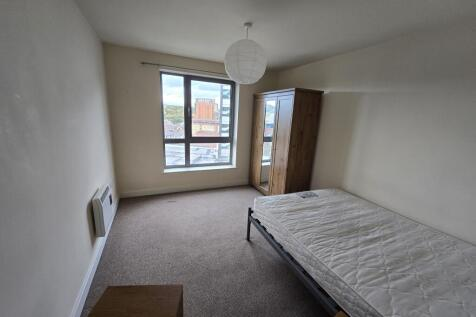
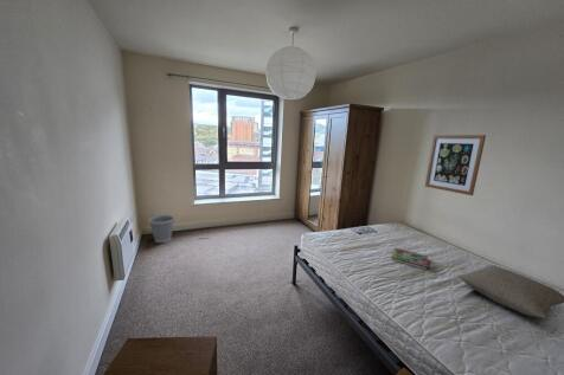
+ book [390,247,429,271]
+ wastebasket [148,214,175,244]
+ wall art [424,134,487,196]
+ pillow [456,264,564,321]
